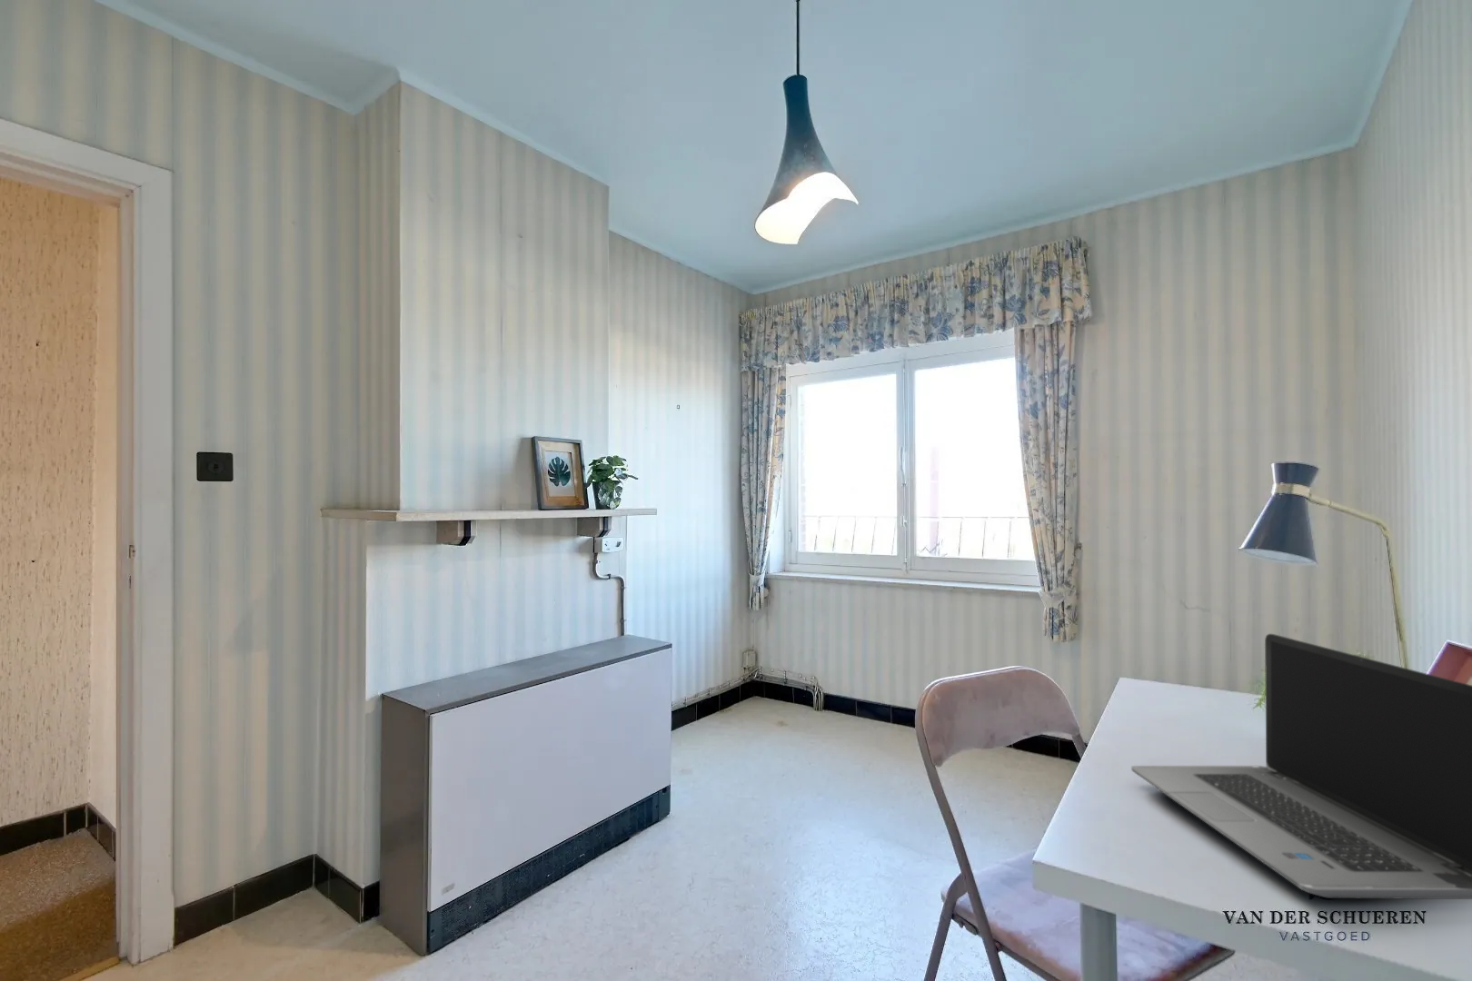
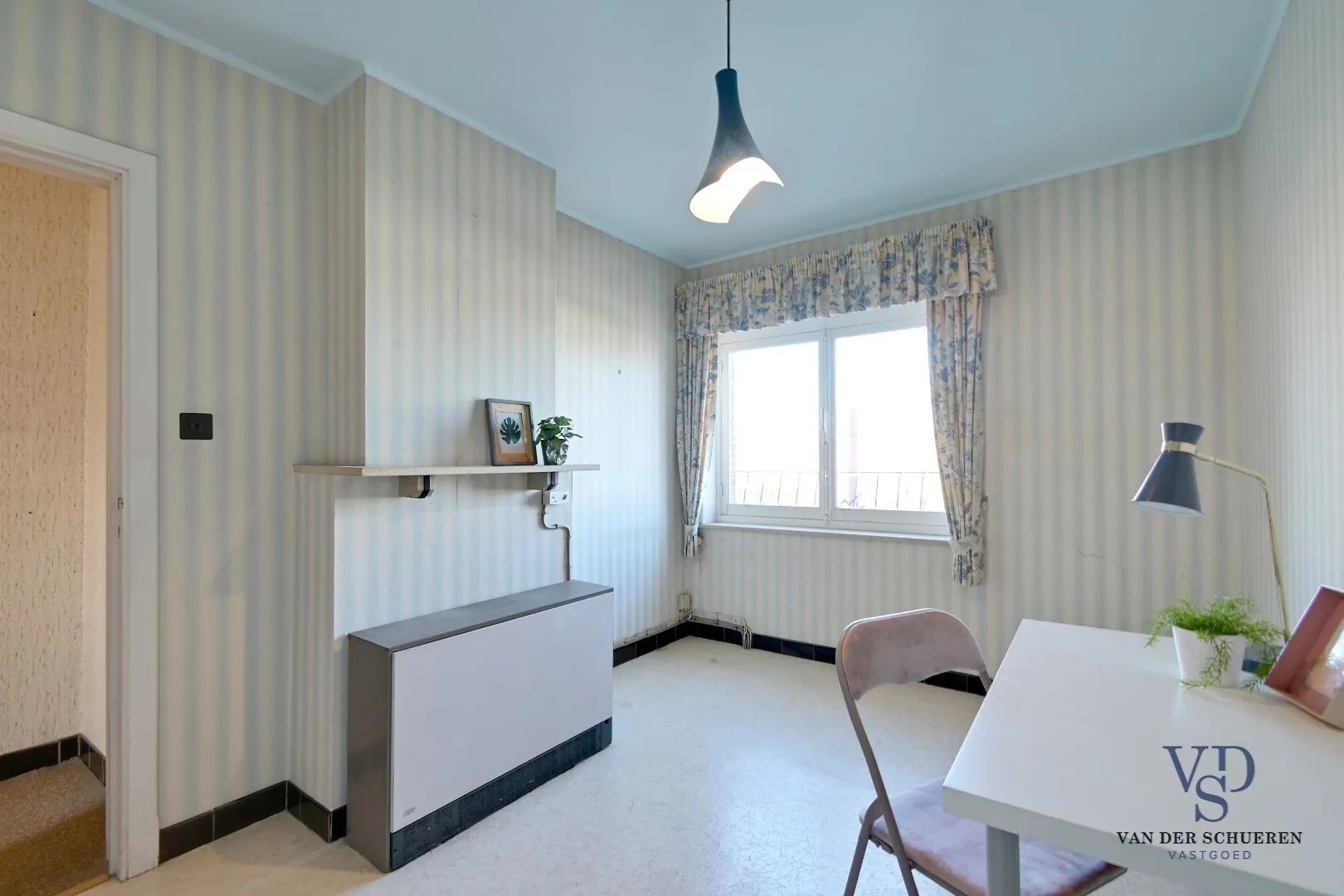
- laptop computer [1130,633,1472,900]
